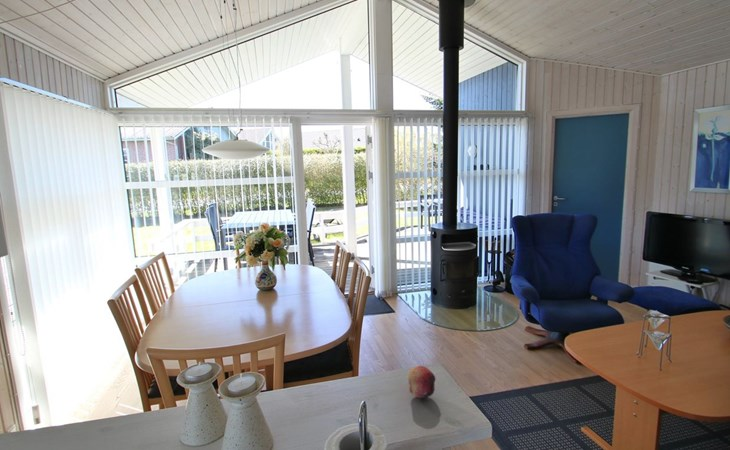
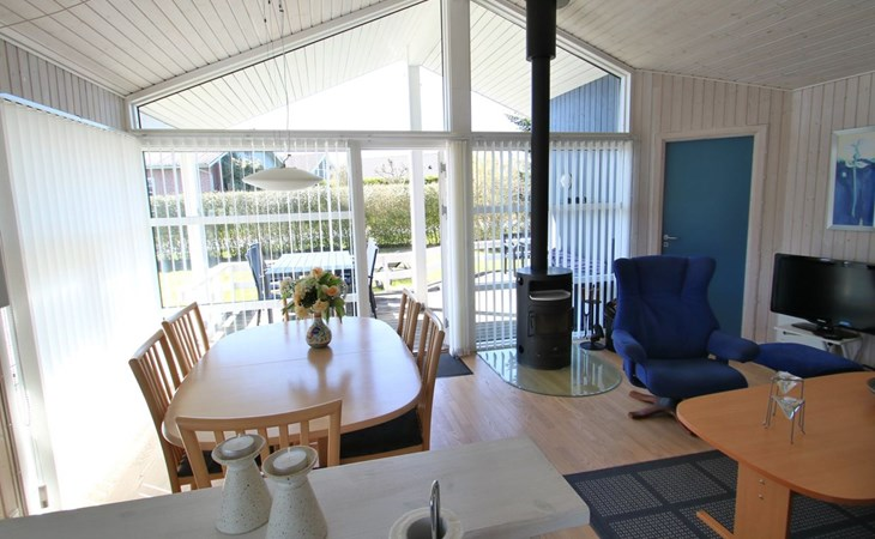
- fruit [407,365,437,399]
